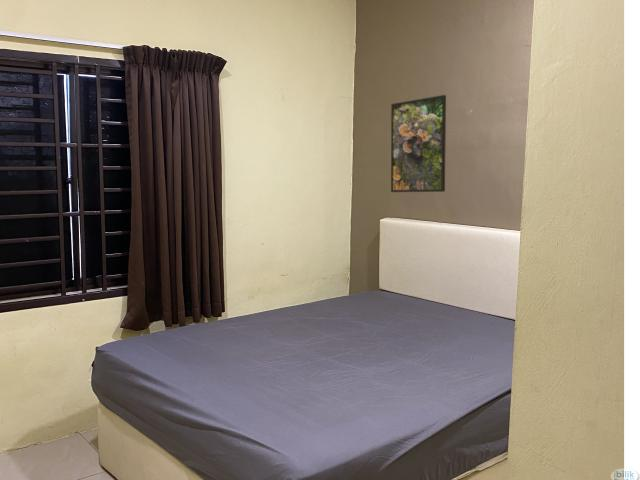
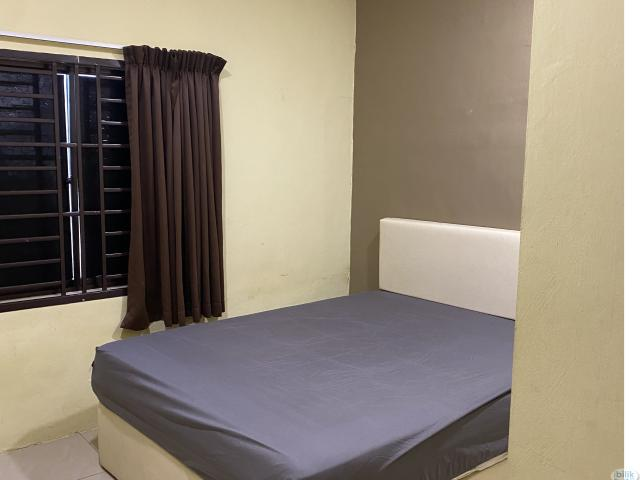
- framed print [390,94,447,193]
